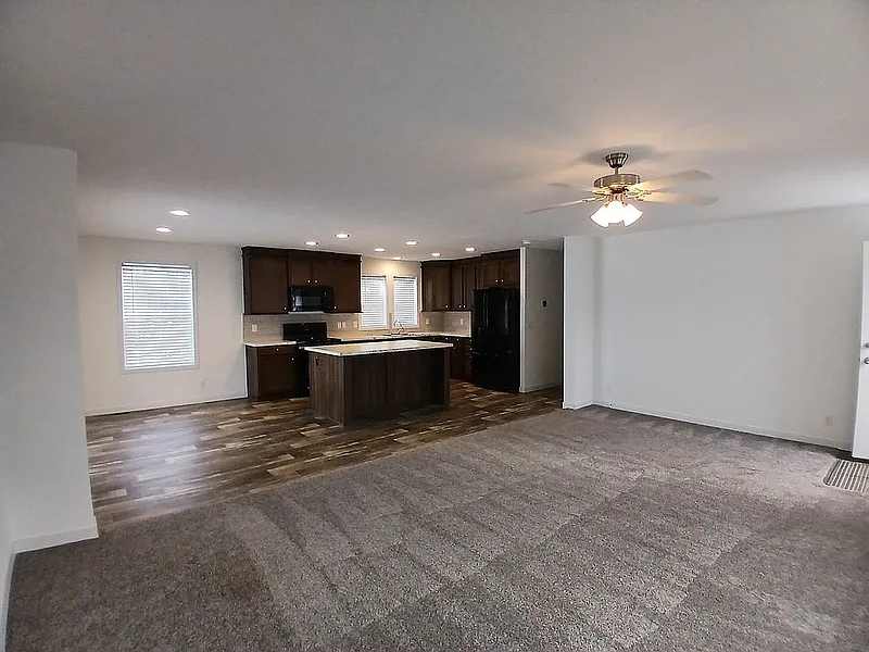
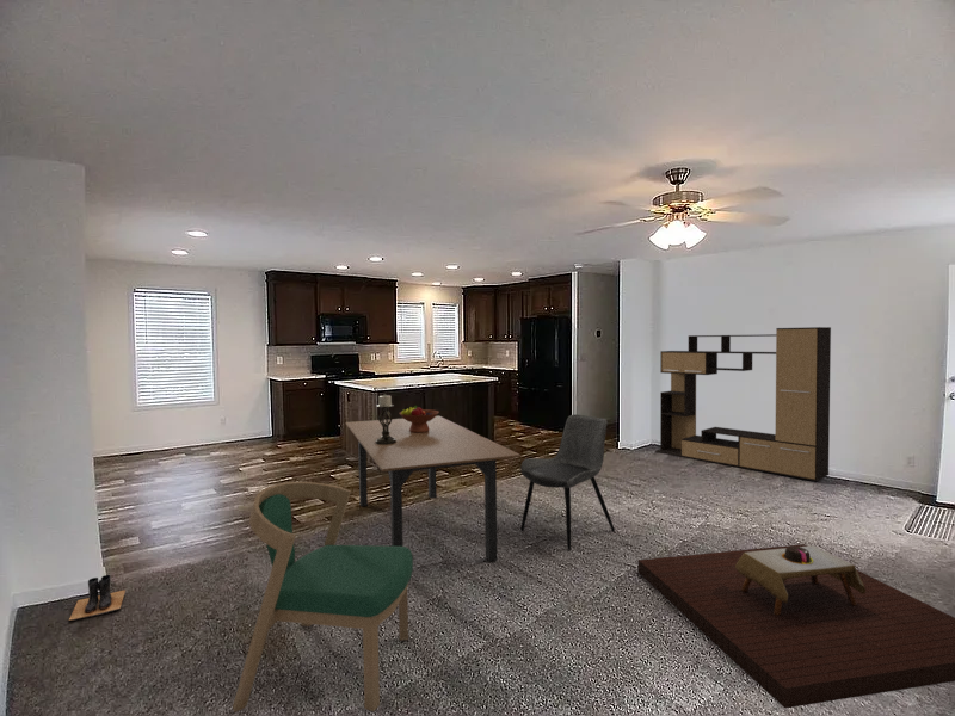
+ dining chair [519,413,616,551]
+ boots [68,574,127,622]
+ fruit bowl [399,405,440,433]
+ media console [654,326,832,482]
+ coffee table [637,543,955,710]
+ candle holder [375,393,396,445]
+ dining table [345,415,522,562]
+ dining chair [232,481,414,714]
